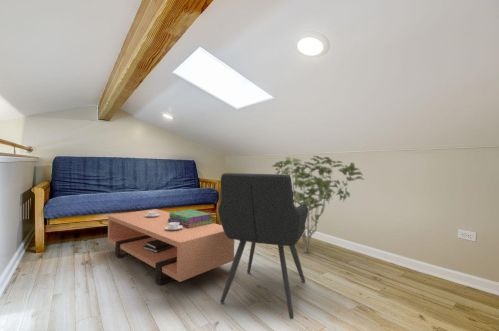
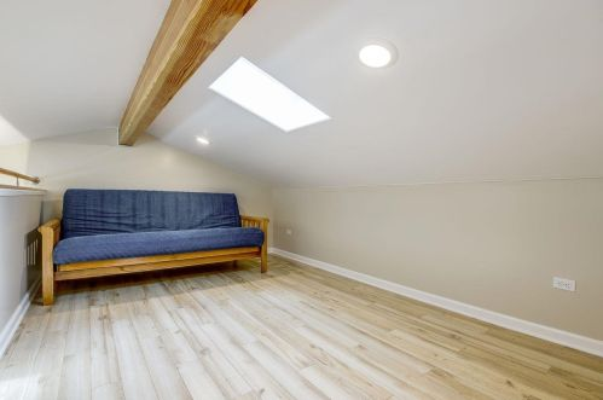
- coffee table [107,208,235,286]
- shrub [271,155,364,254]
- stack of books [168,209,213,228]
- armchair [217,172,308,320]
